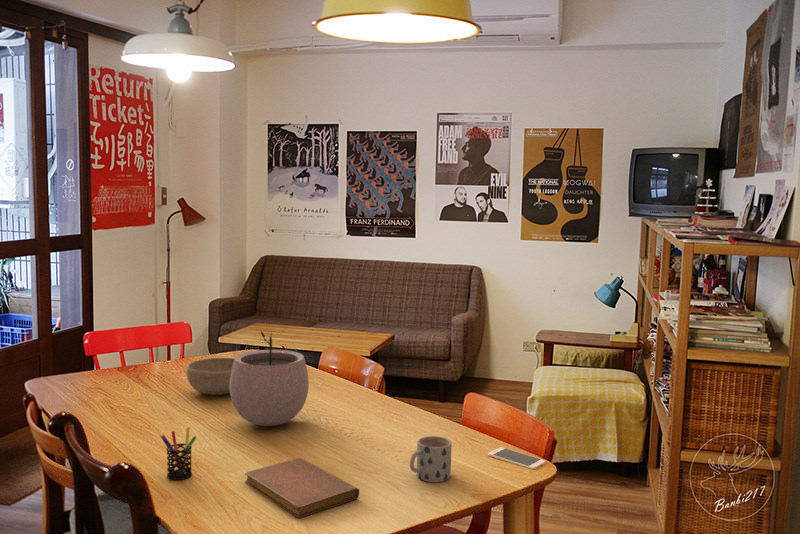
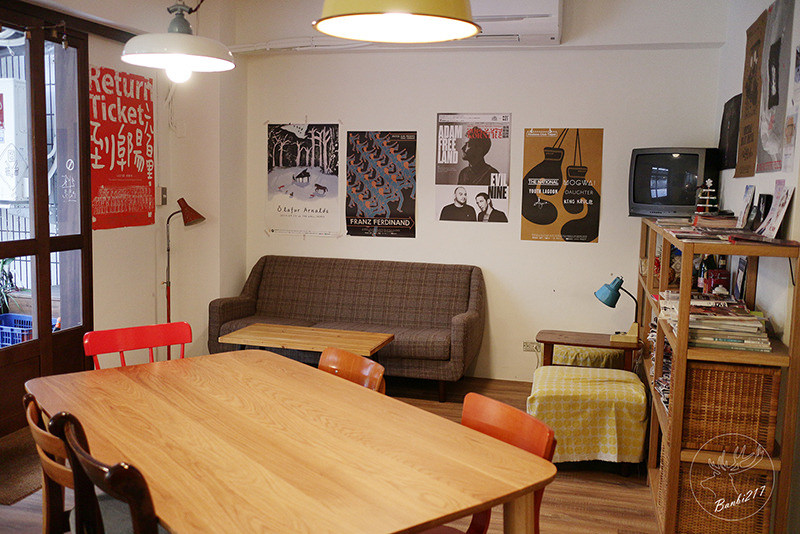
- smartphone [487,446,547,470]
- pen holder [160,426,198,481]
- bowl [186,357,235,396]
- notebook [244,457,360,519]
- mug [409,435,453,483]
- plant pot [229,330,310,427]
